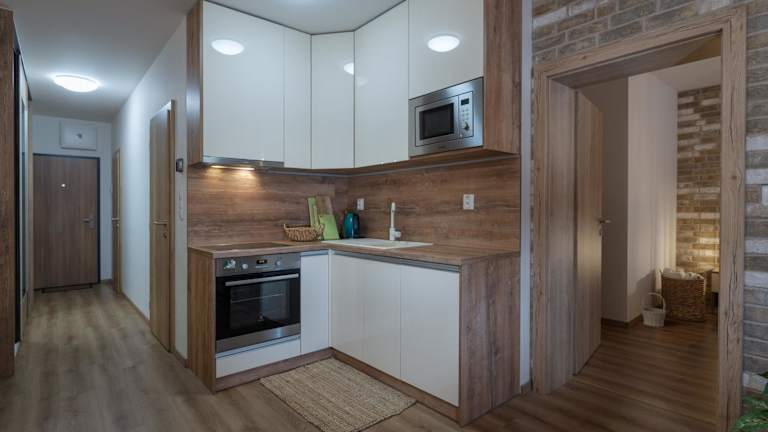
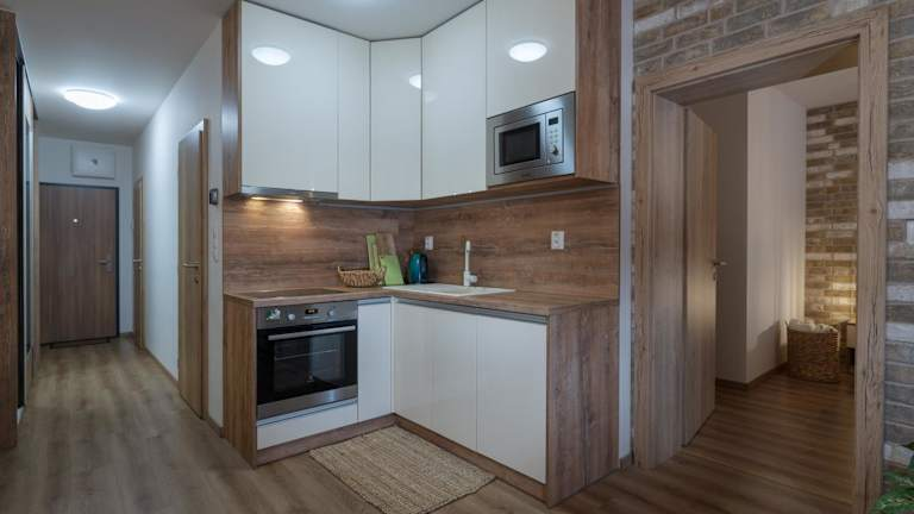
- basket [640,292,667,328]
